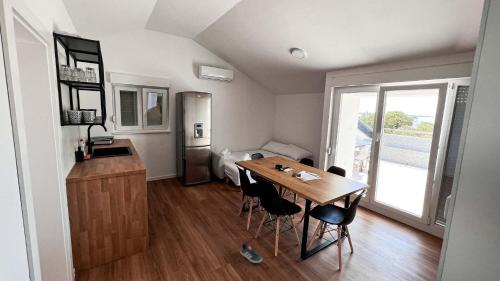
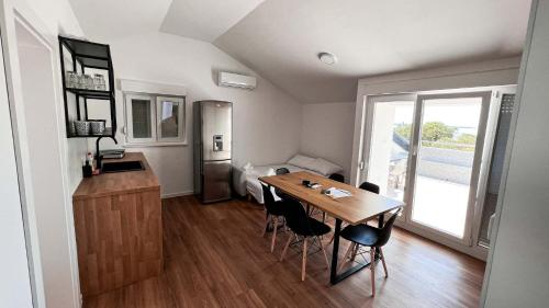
- sneaker [239,242,263,264]
